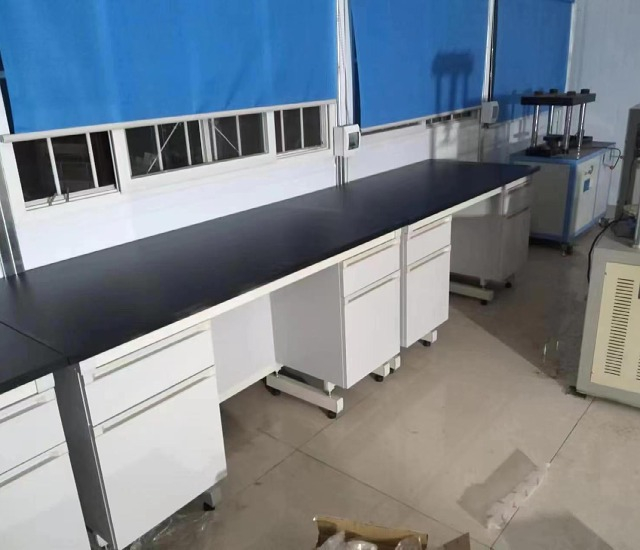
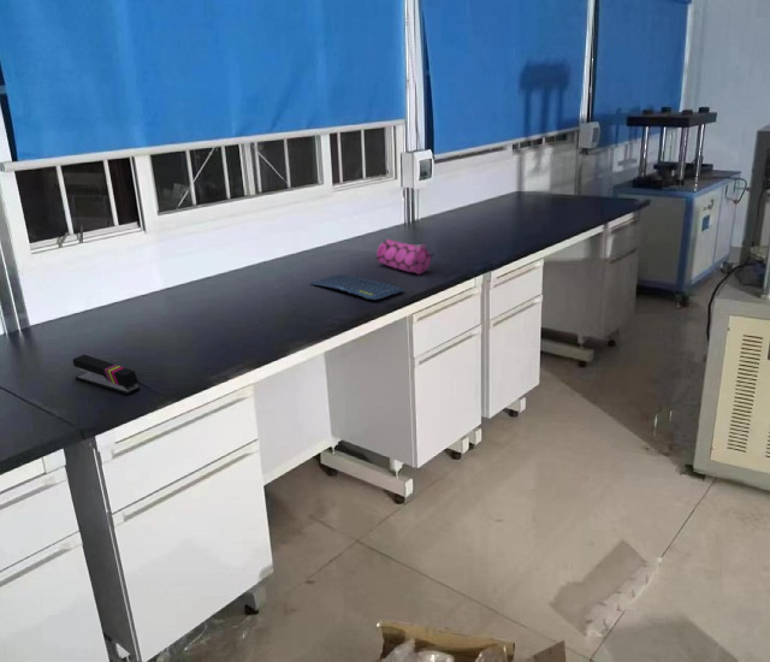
+ stapler [72,354,141,396]
+ keyboard [308,273,405,301]
+ pencil case [375,238,436,276]
